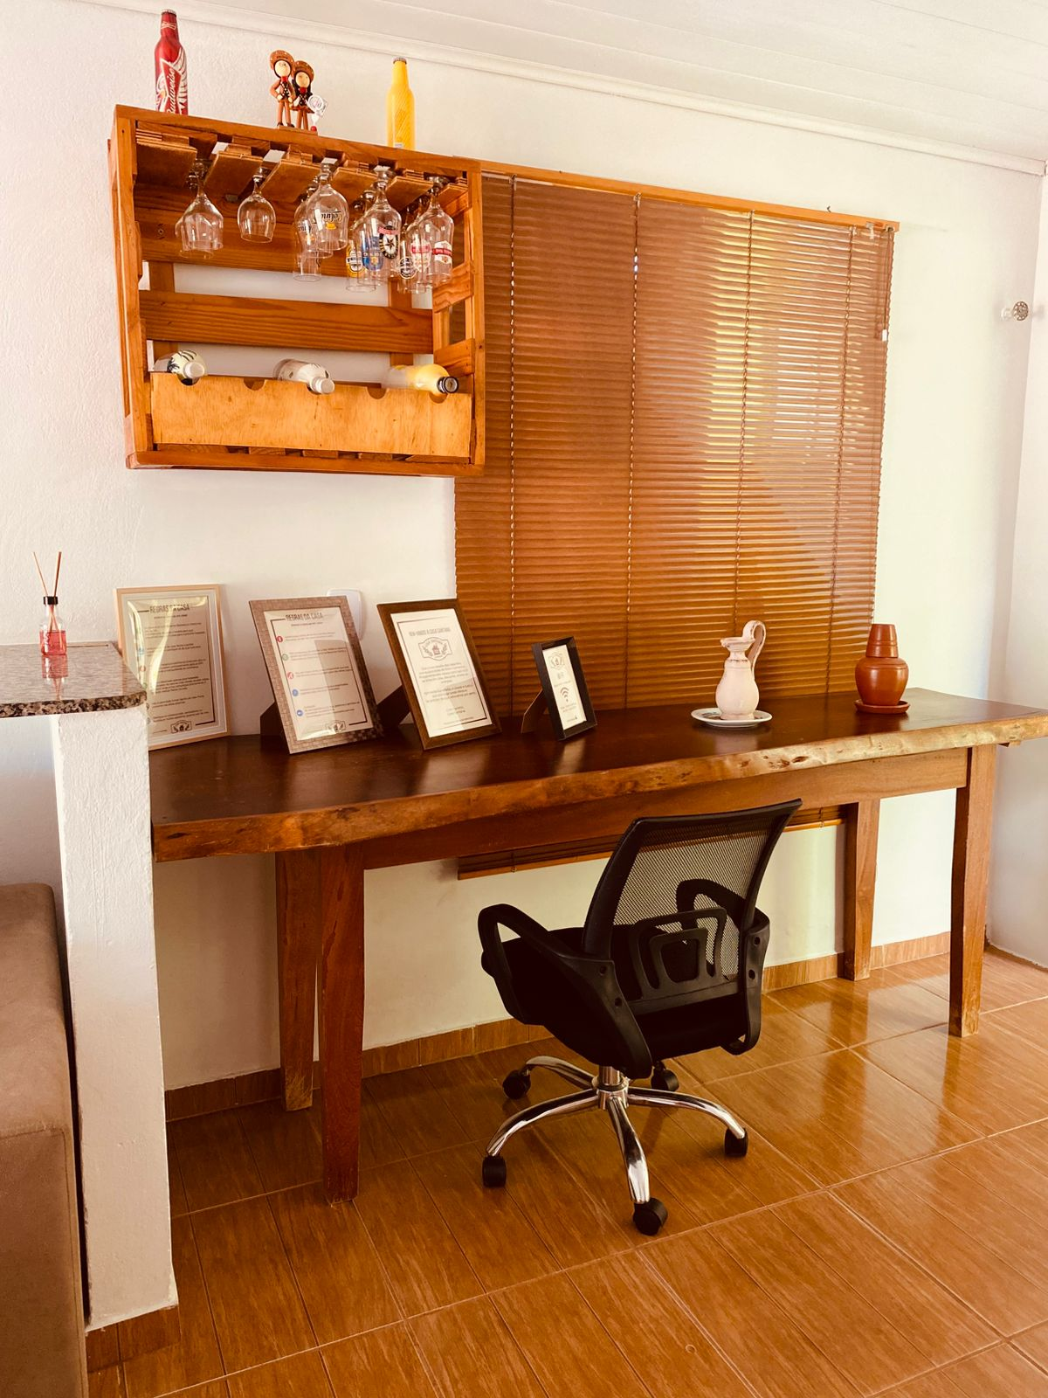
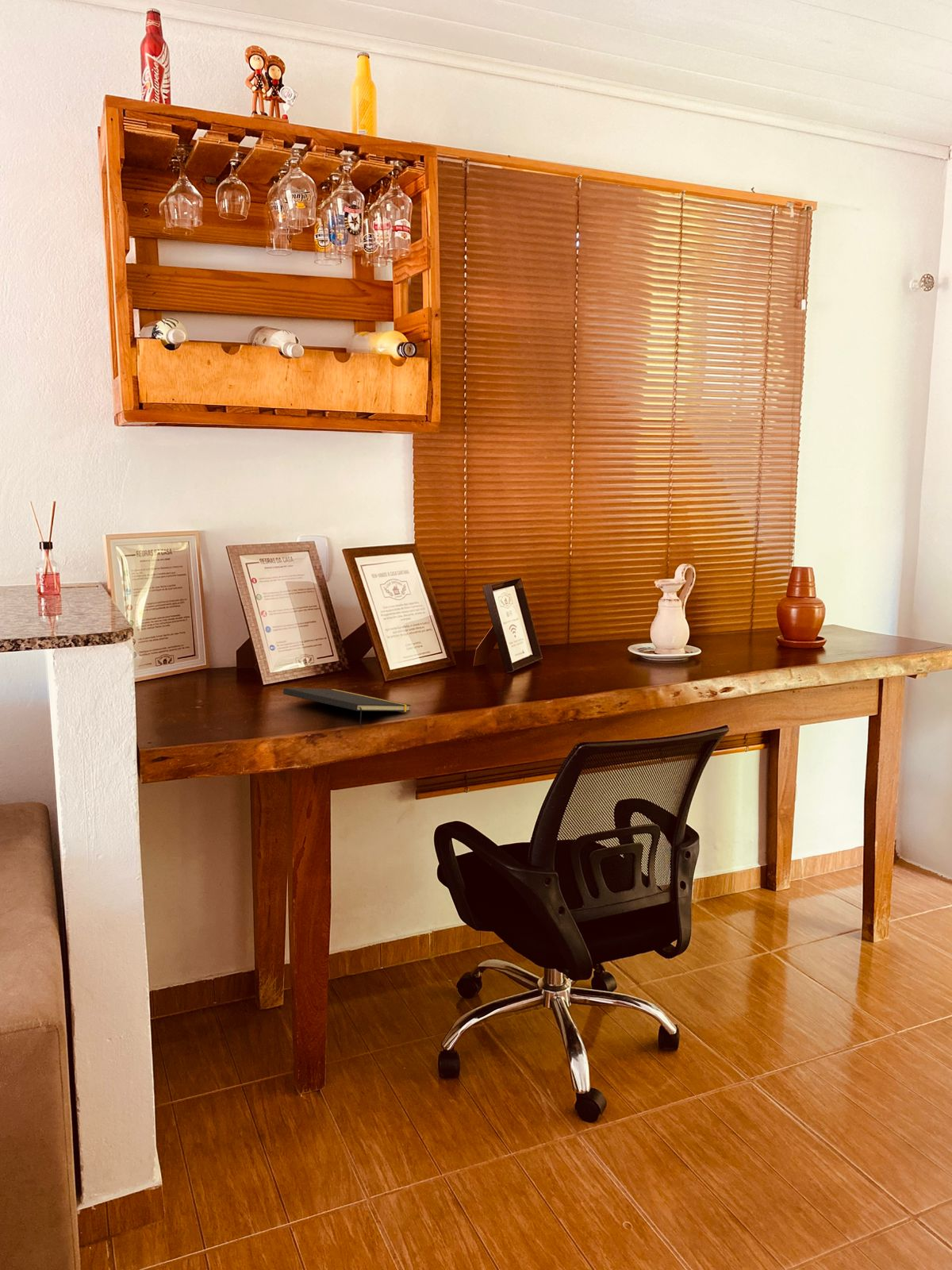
+ notepad [282,687,412,727]
